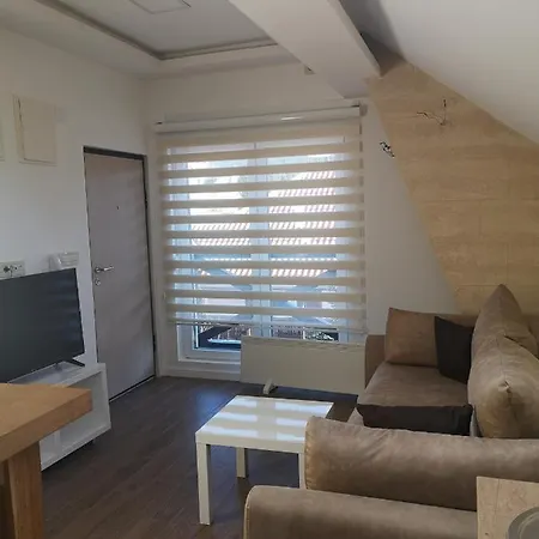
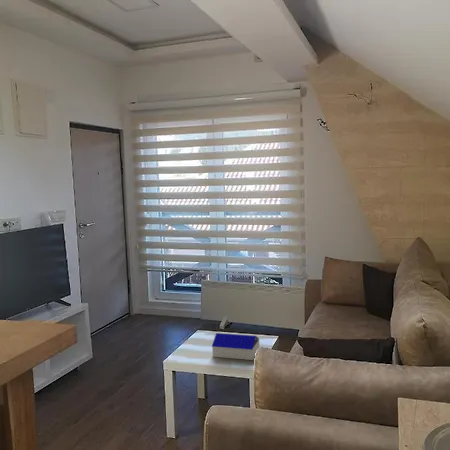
+ architectural model [211,332,260,361]
